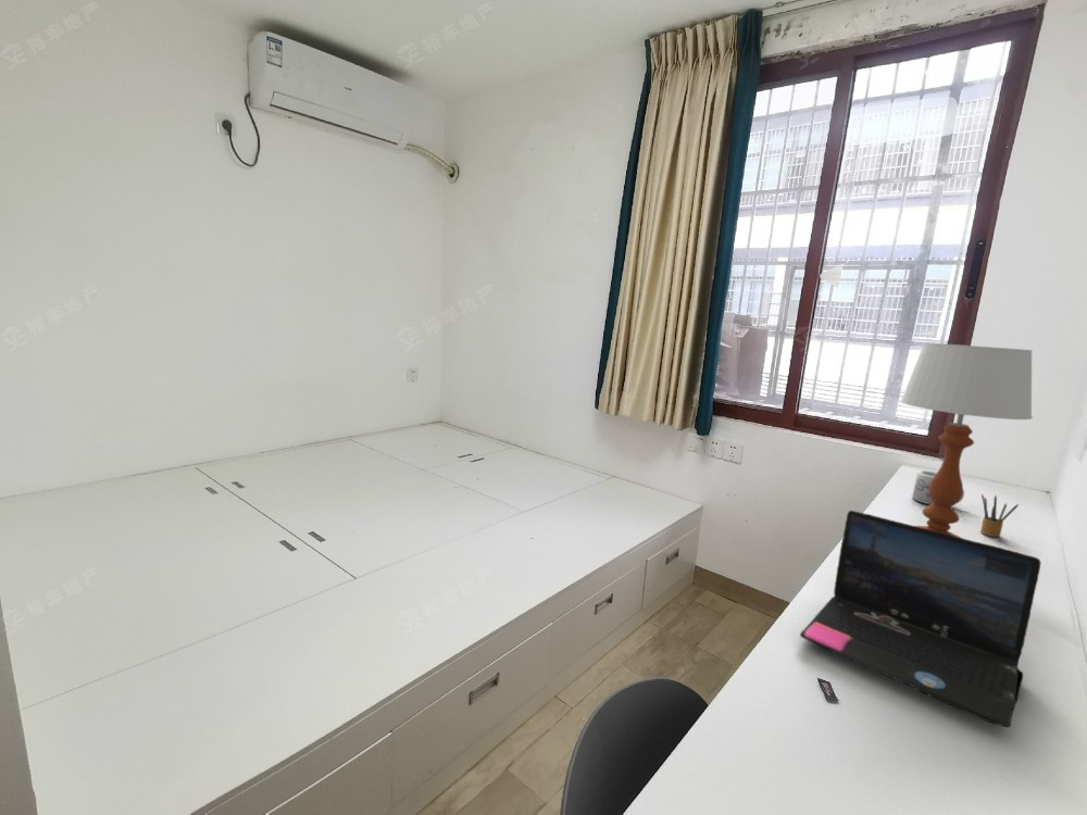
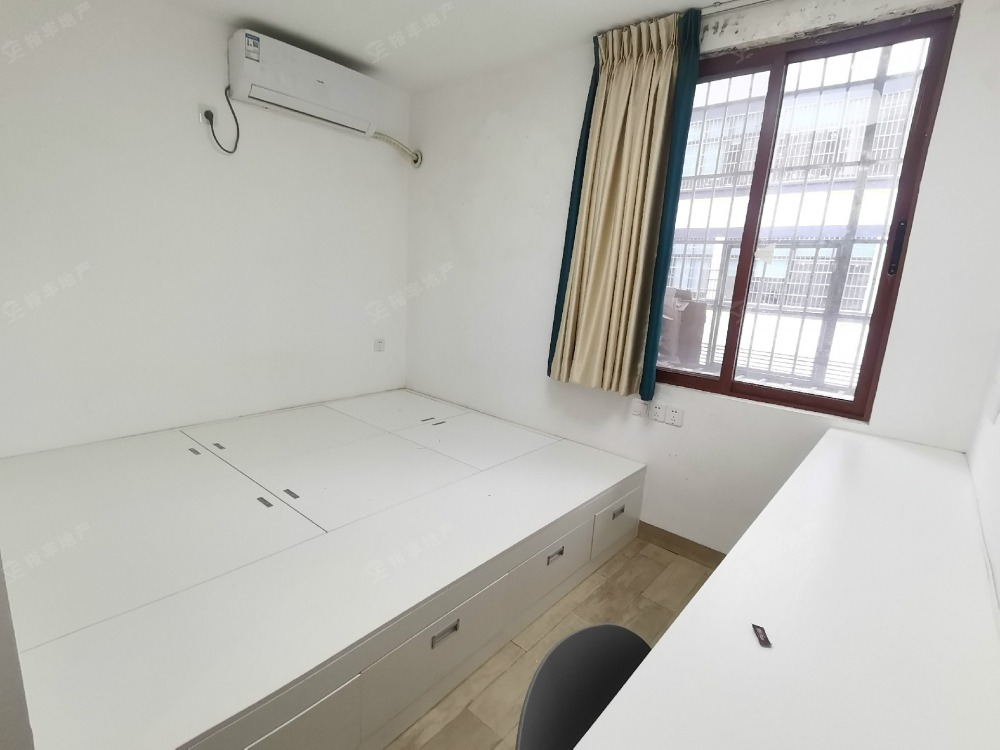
- table lamp [899,341,1034,538]
- laptop [799,510,1041,728]
- mug [911,469,965,505]
- pencil box [979,493,1020,538]
